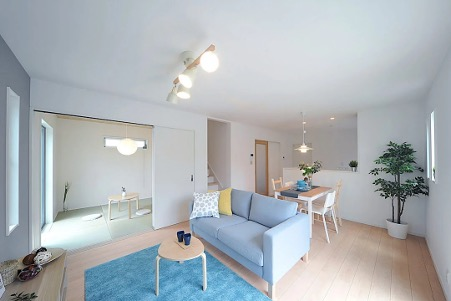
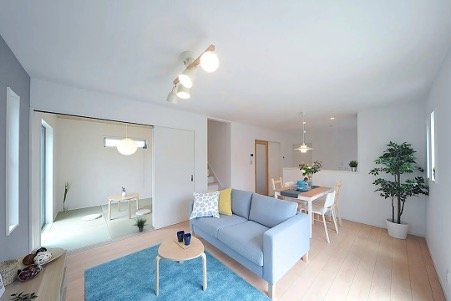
+ potted plant [132,214,150,233]
